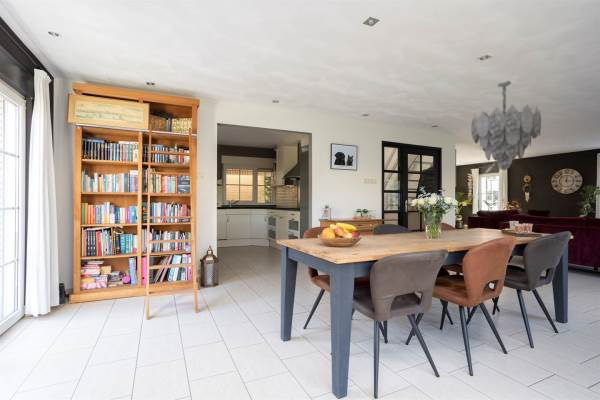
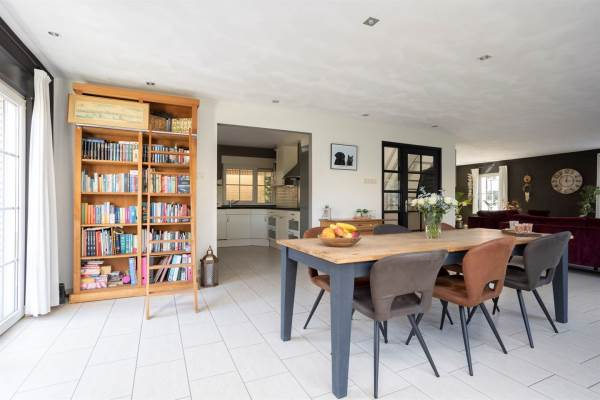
- chandelier [470,80,542,171]
